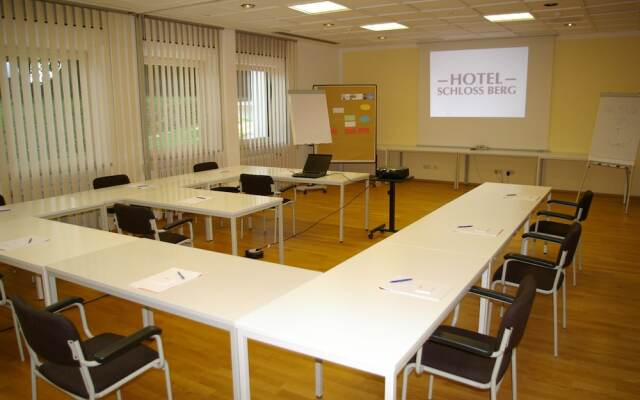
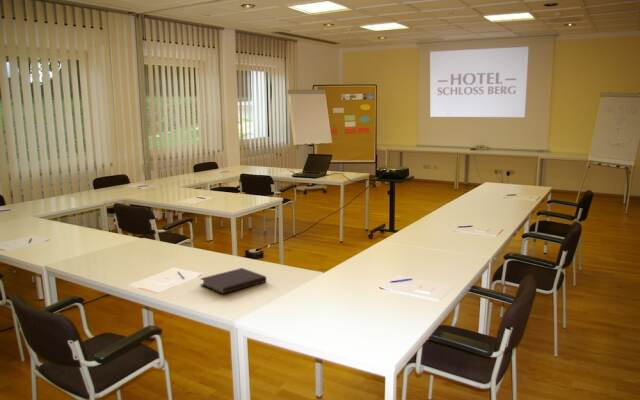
+ notebook [199,267,267,295]
